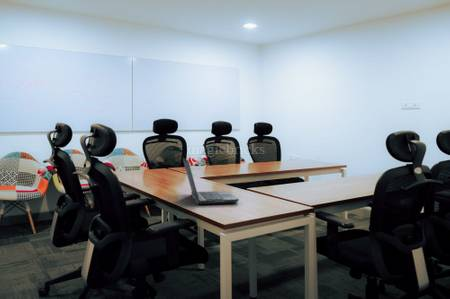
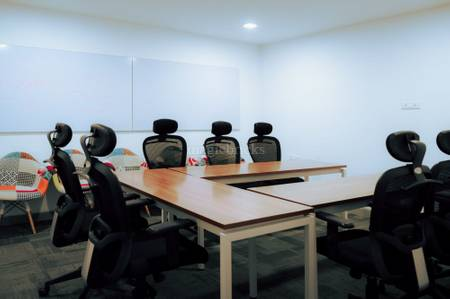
- laptop computer [182,157,240,205]
